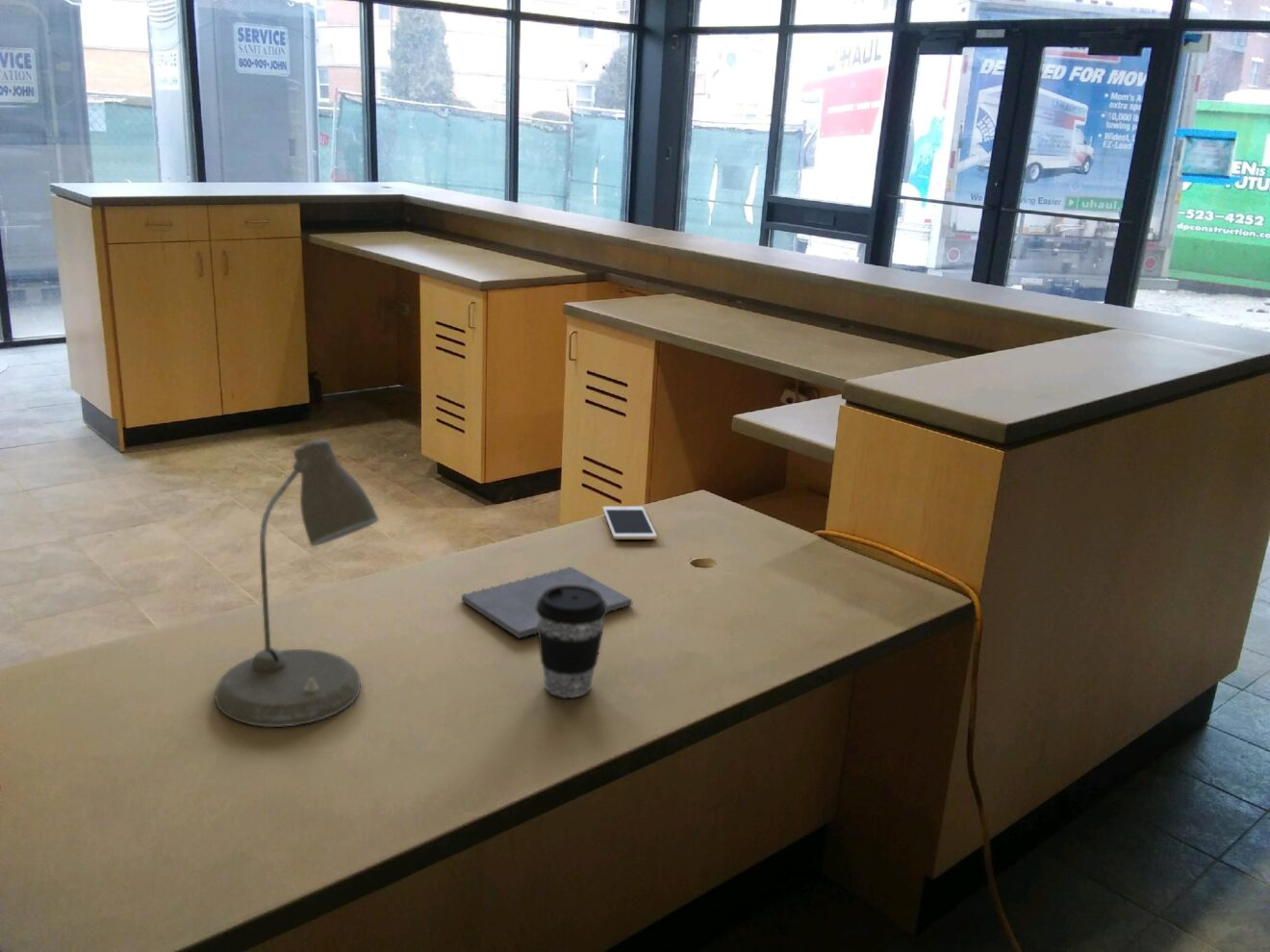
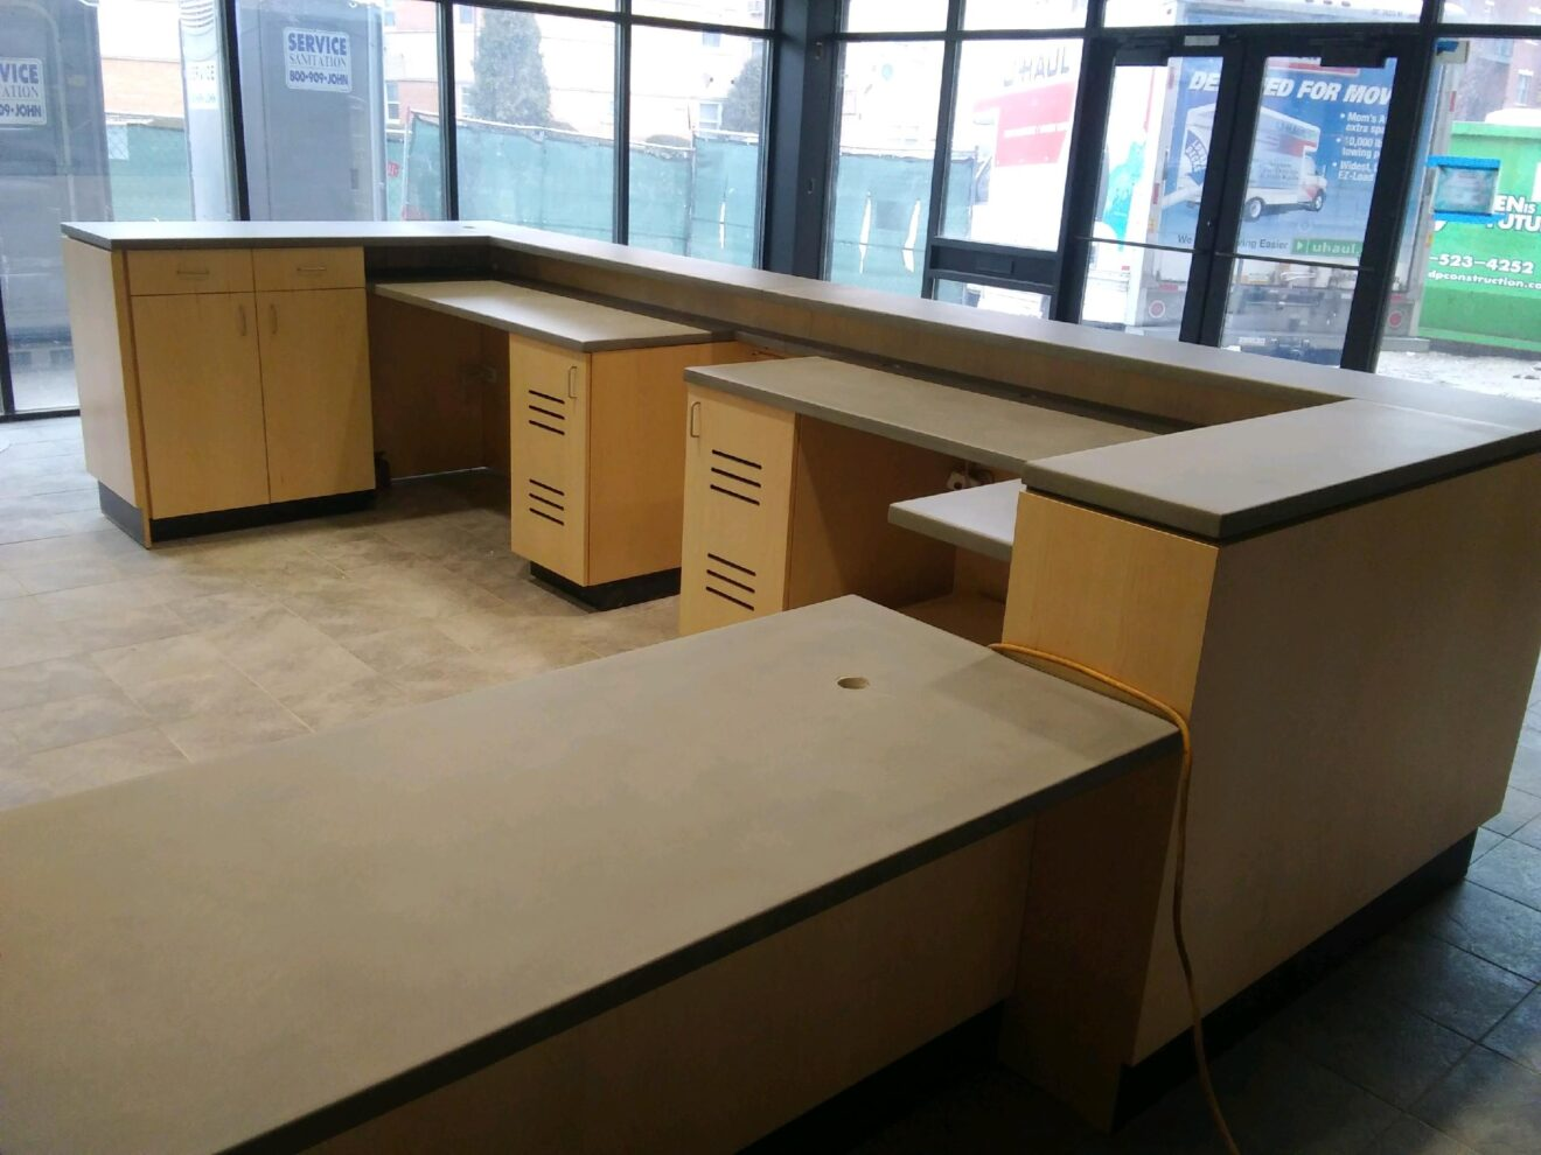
- cell phone [601,506,658,540]
- notepad [461,566,634,639]
- desk lamp [215,438,380,728]
- coffee cup [536,585,608,699]
